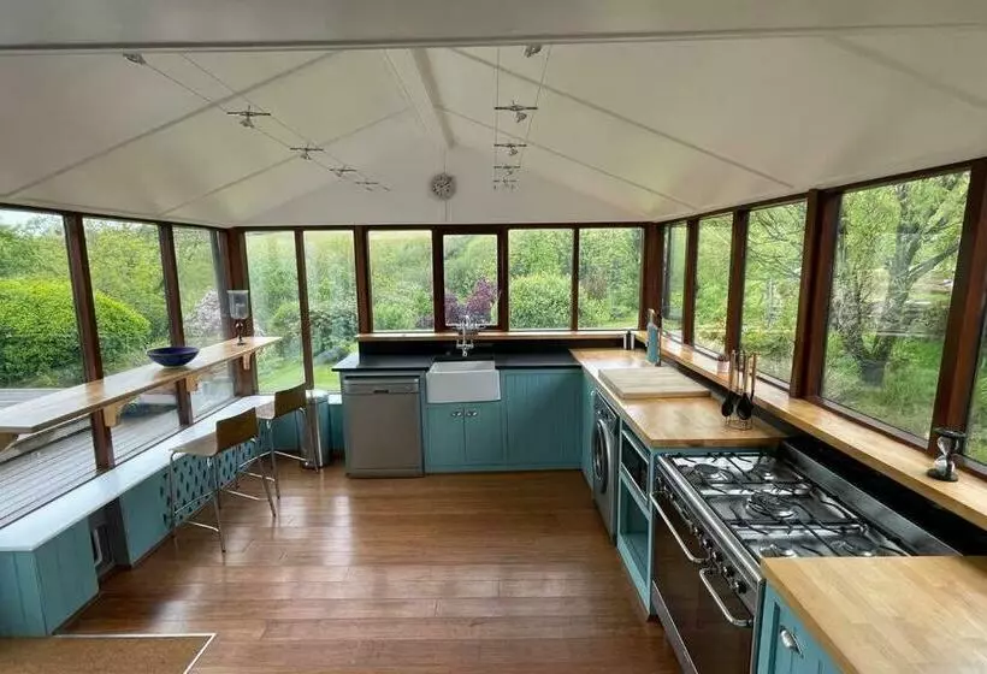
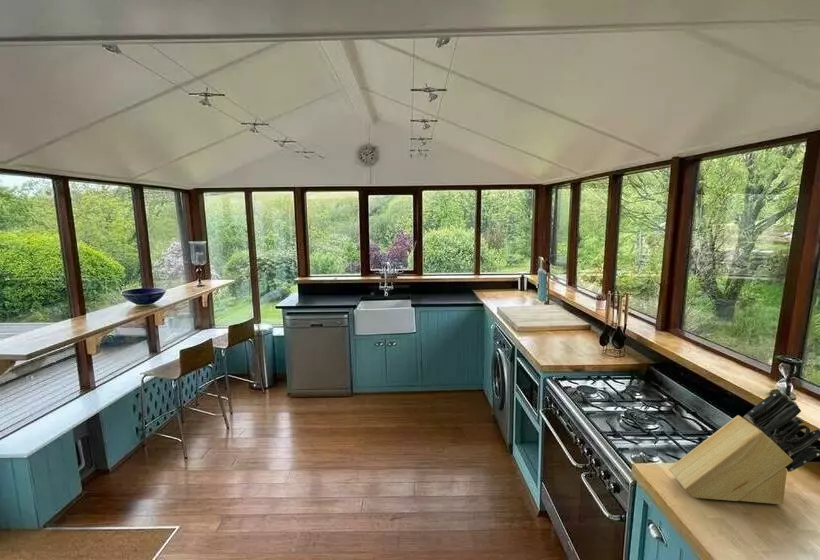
+ knife block [668,389,820,505]
